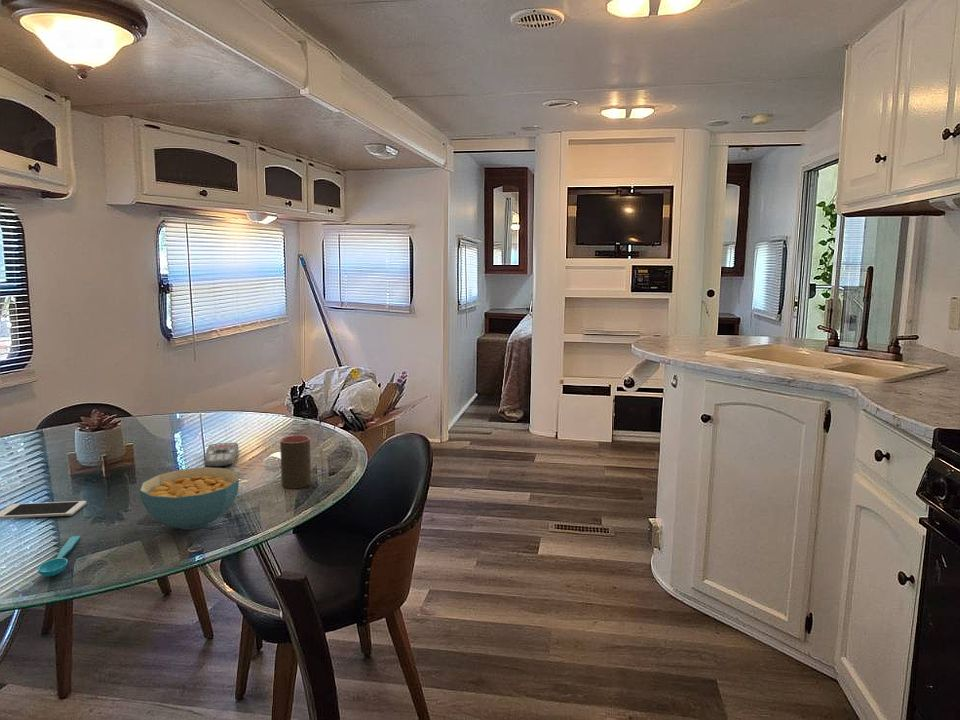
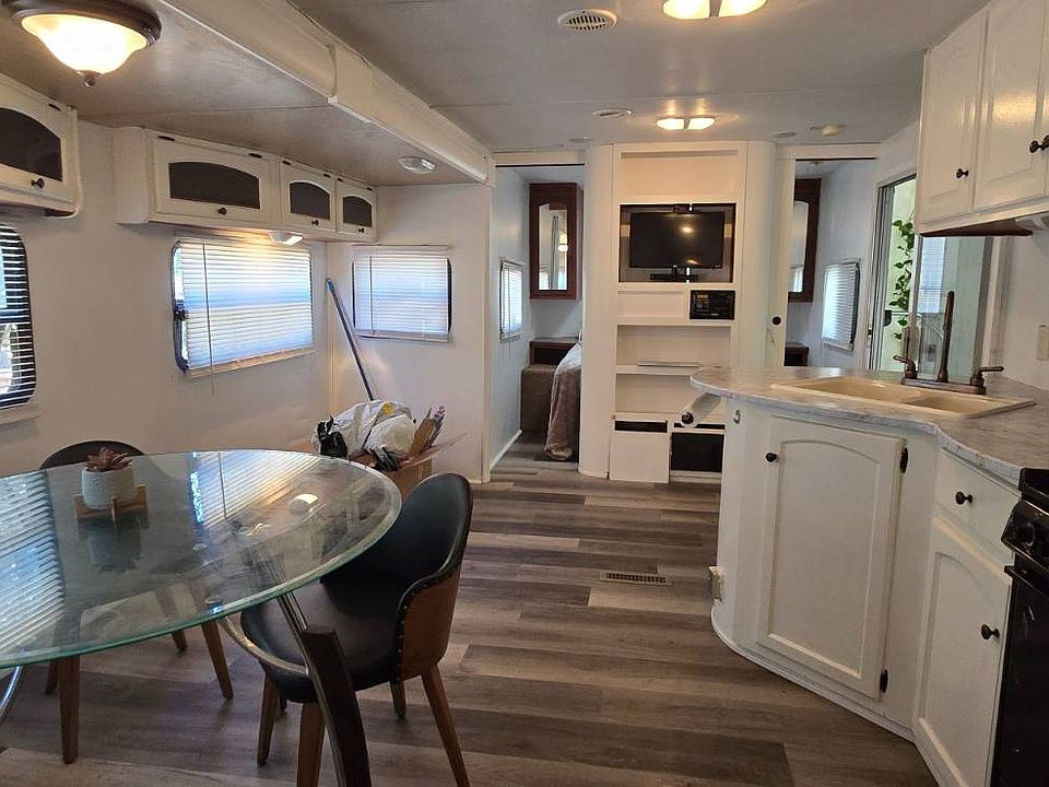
- cell phone [0,500,87,520]
- cup [279,434,312,489]
- remote control [204,442,239,468]
- spoon [37,535,82,577]
- cereal bowl [139,466,240,531]
